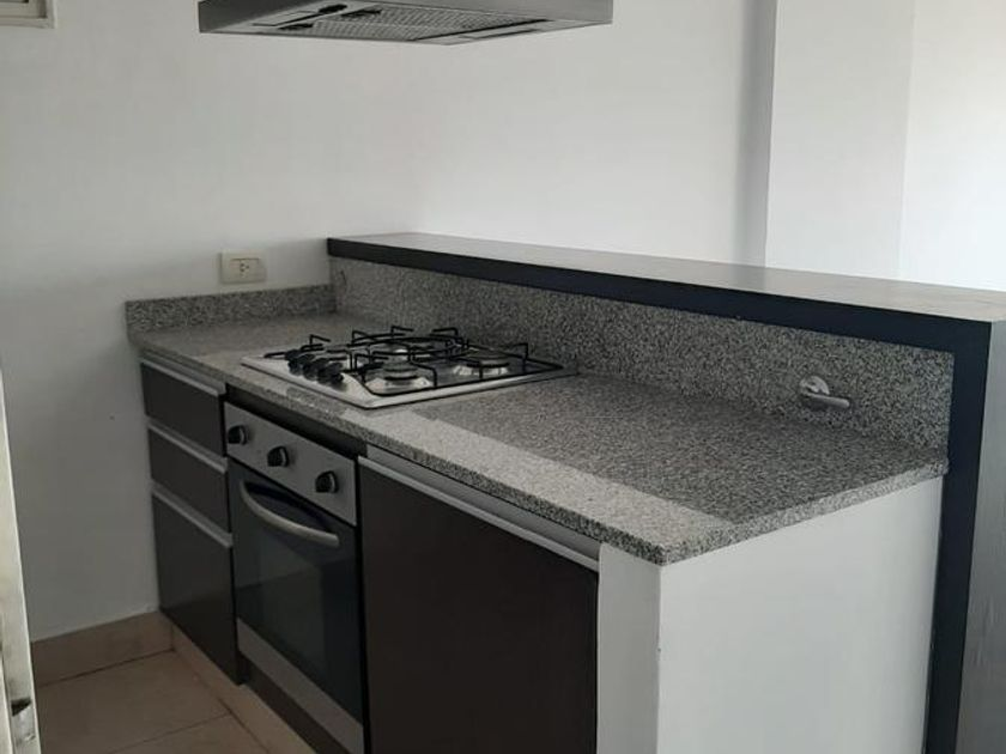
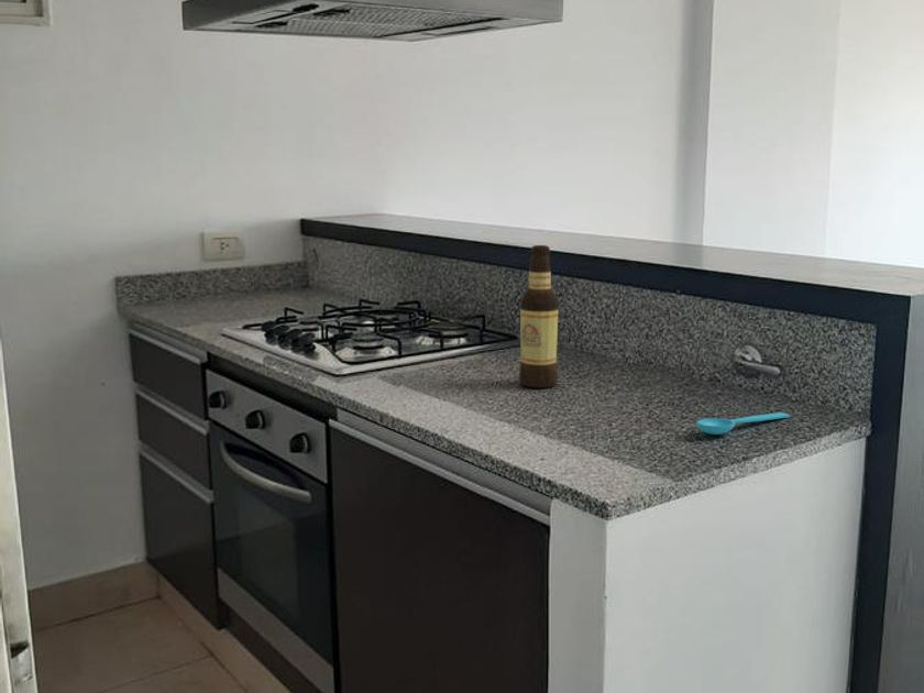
+ spoon [696,411,791,436]
+ bottle [518,244,560,389]
